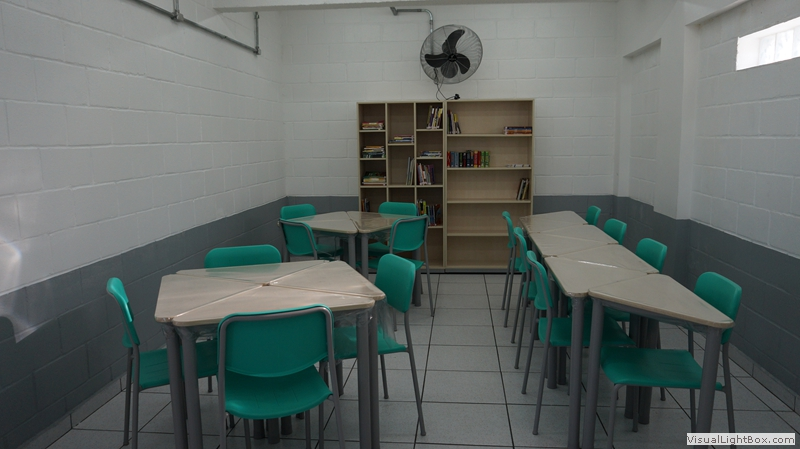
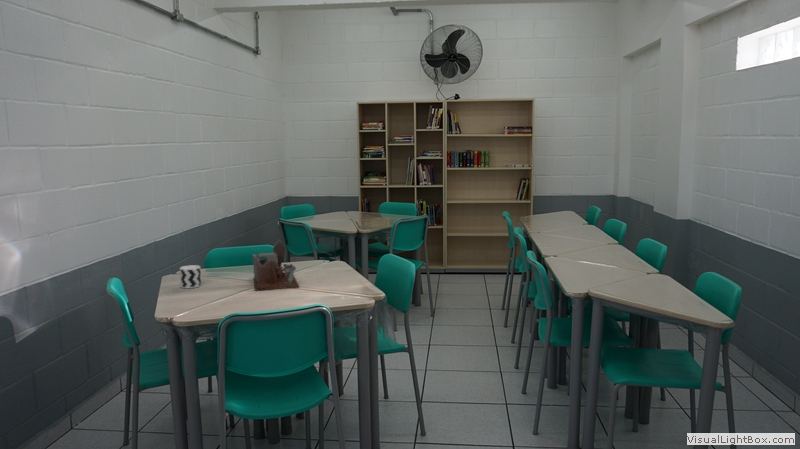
+ cup [179,264,202,289]
+ desk organizer [252,239,300,292]
